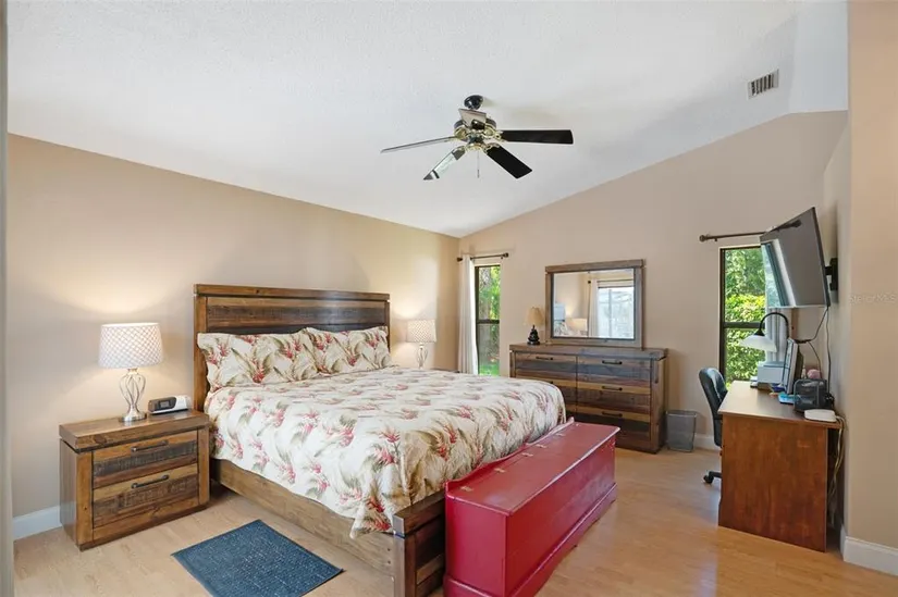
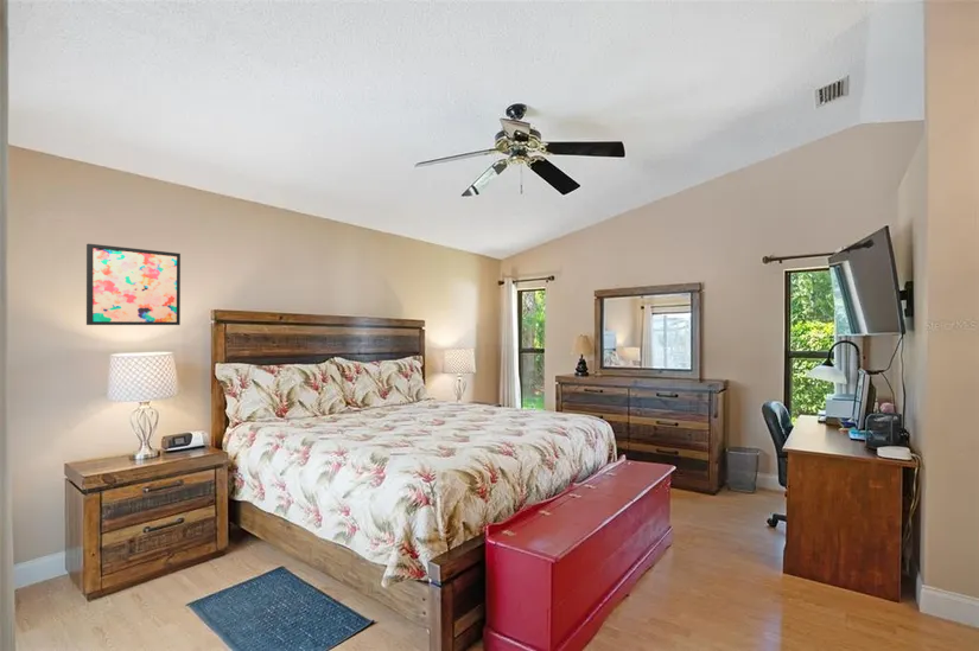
+ wall art [85,243,182,326]
